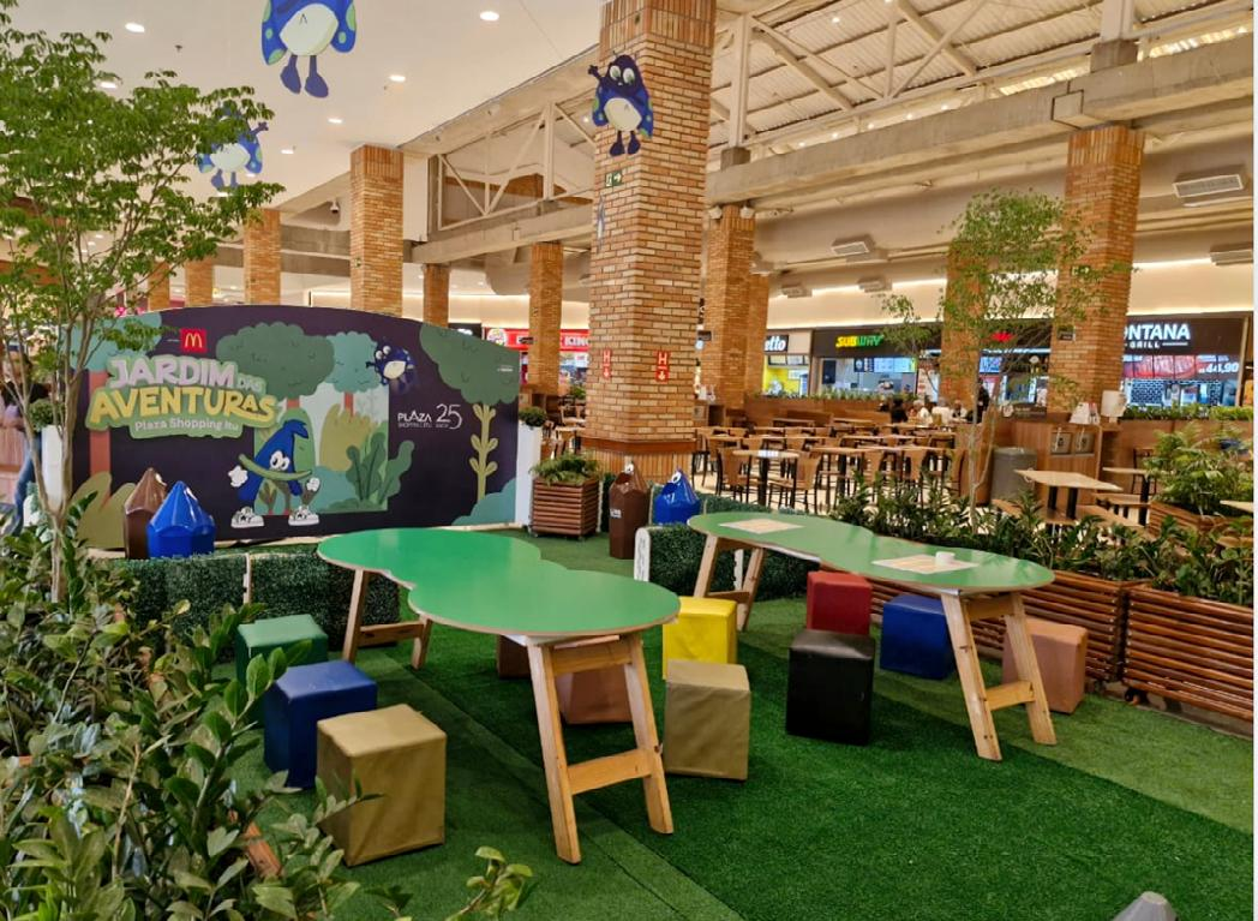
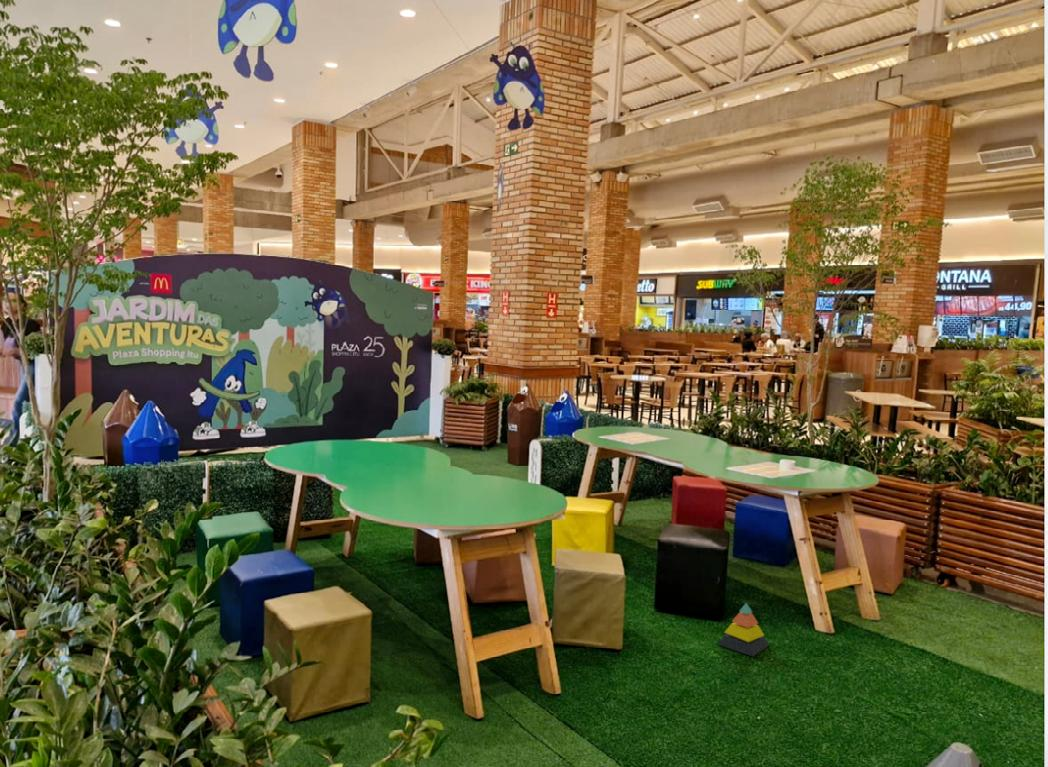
+ stacking toy [717,602,770,657]
